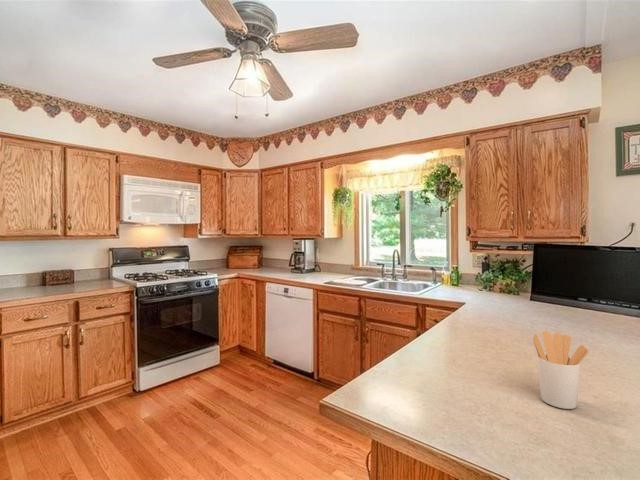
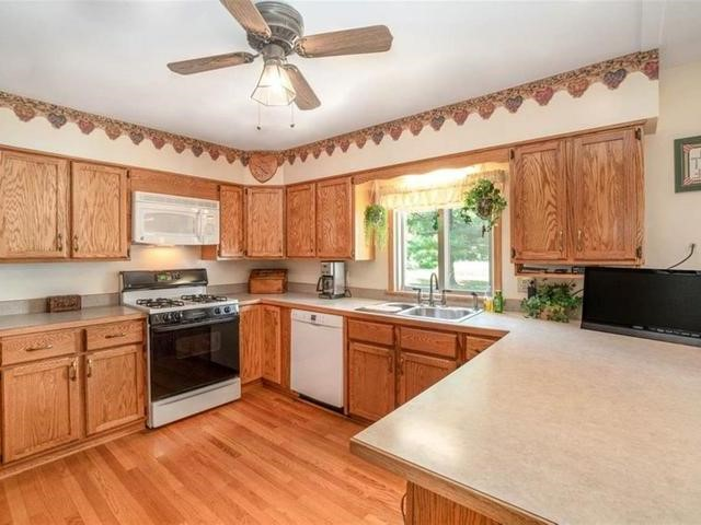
- utensil holder [532,330,590,410]
